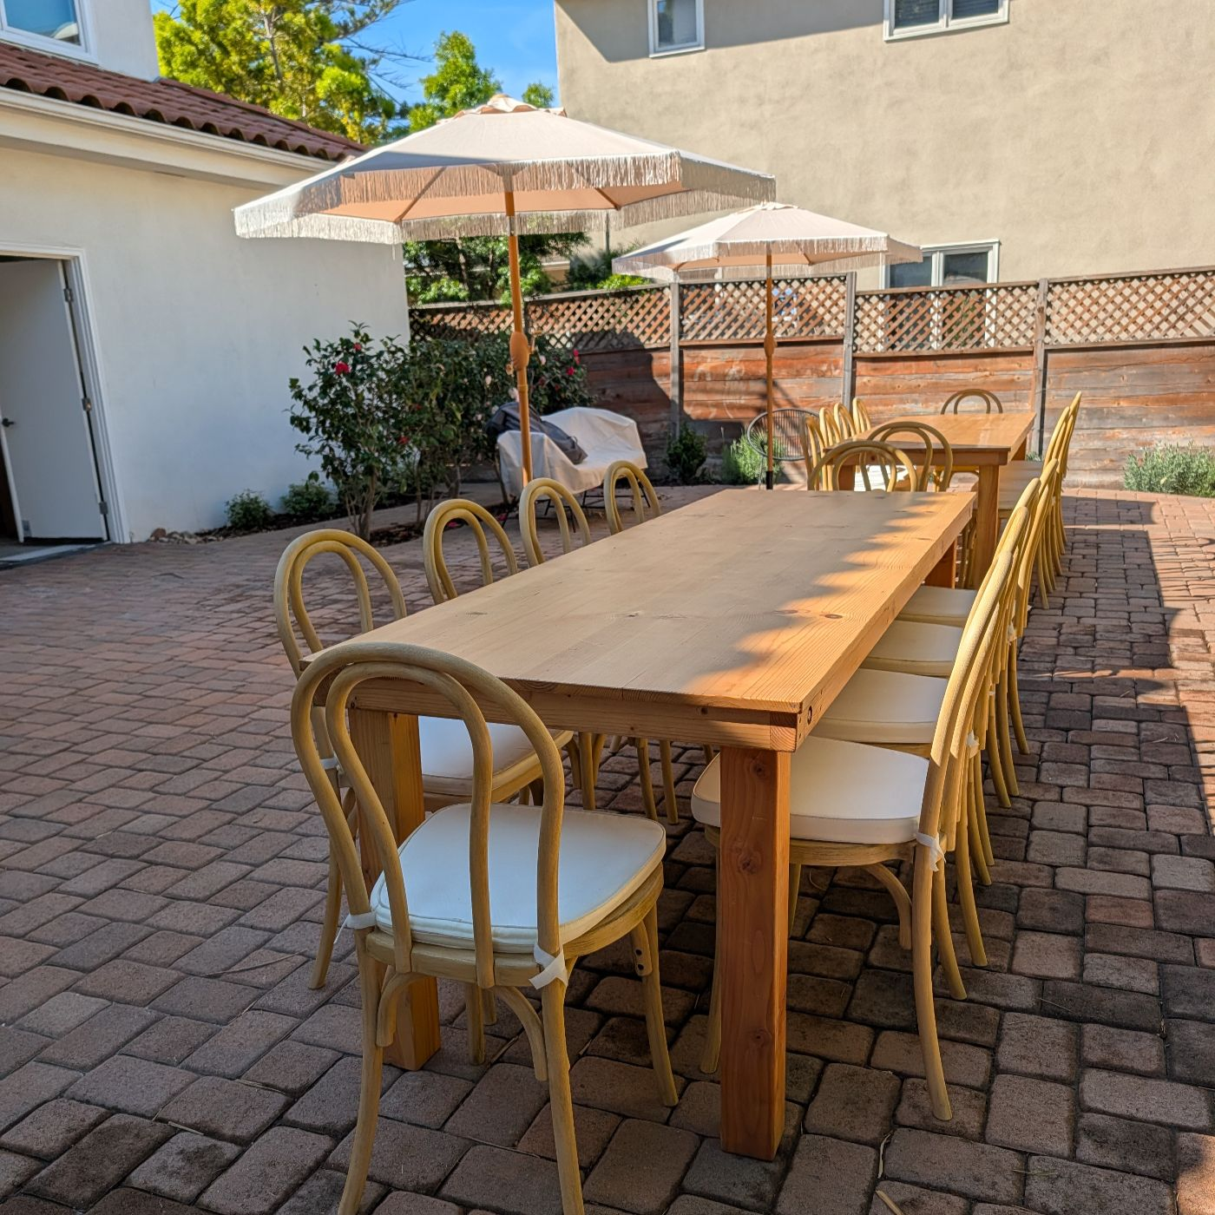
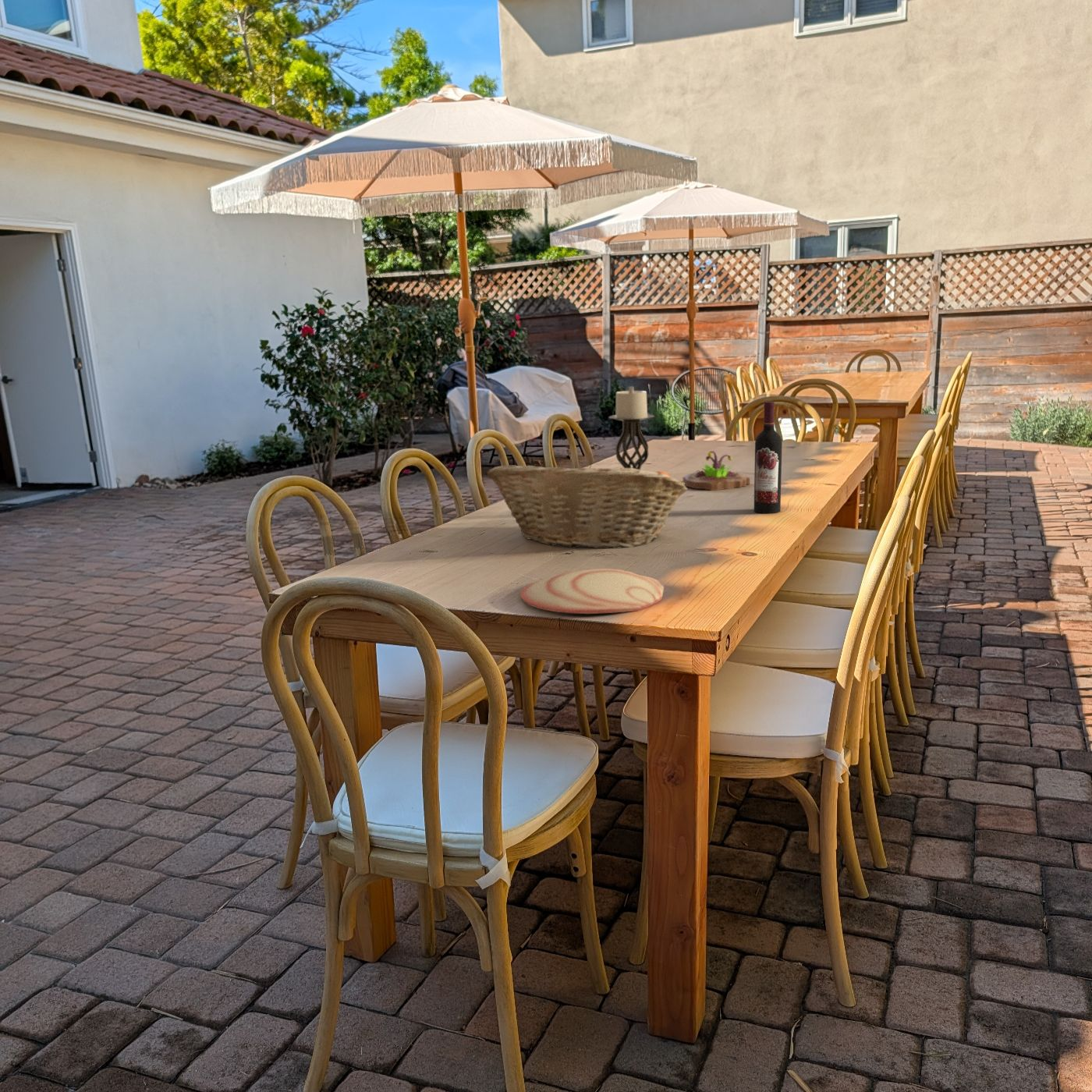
+ candle holder [608,386,655,470]
+ plate [519,568,665,615]
+ succulent planter [683,450,751,491]
+ fruit basket [487,460,688,549]
+ wine bottle [753,401,783,514]
